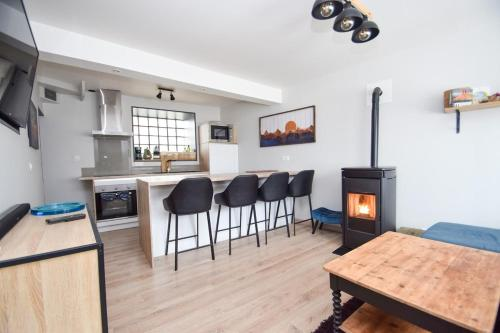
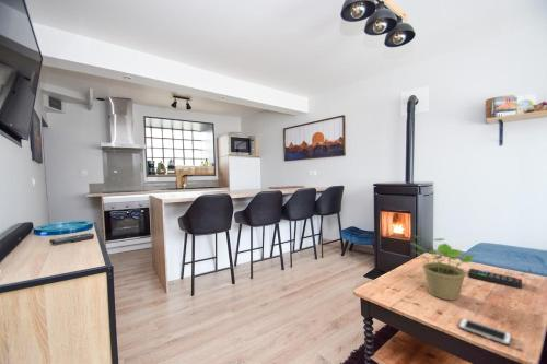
+ cell phone [457,317,513,347]
+ remote control [467,268,523,290]
+ potted plant [409,234,476,301]
